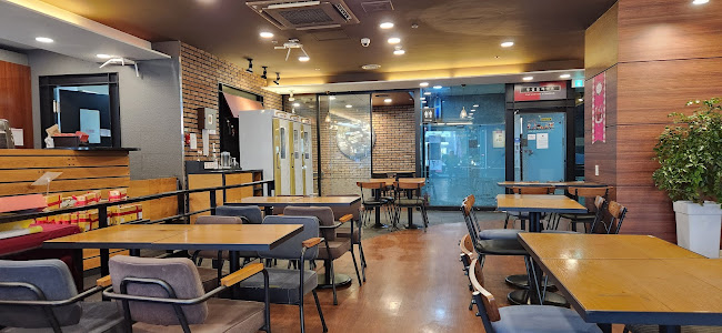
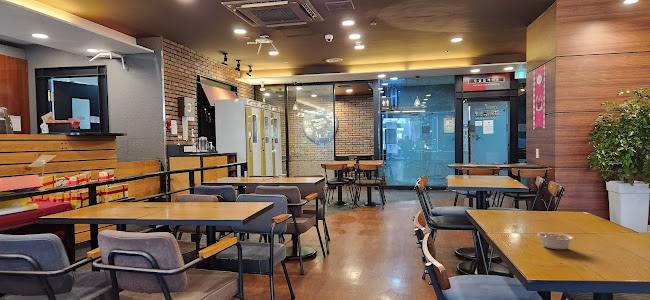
+ legume [536,232,575,250]
